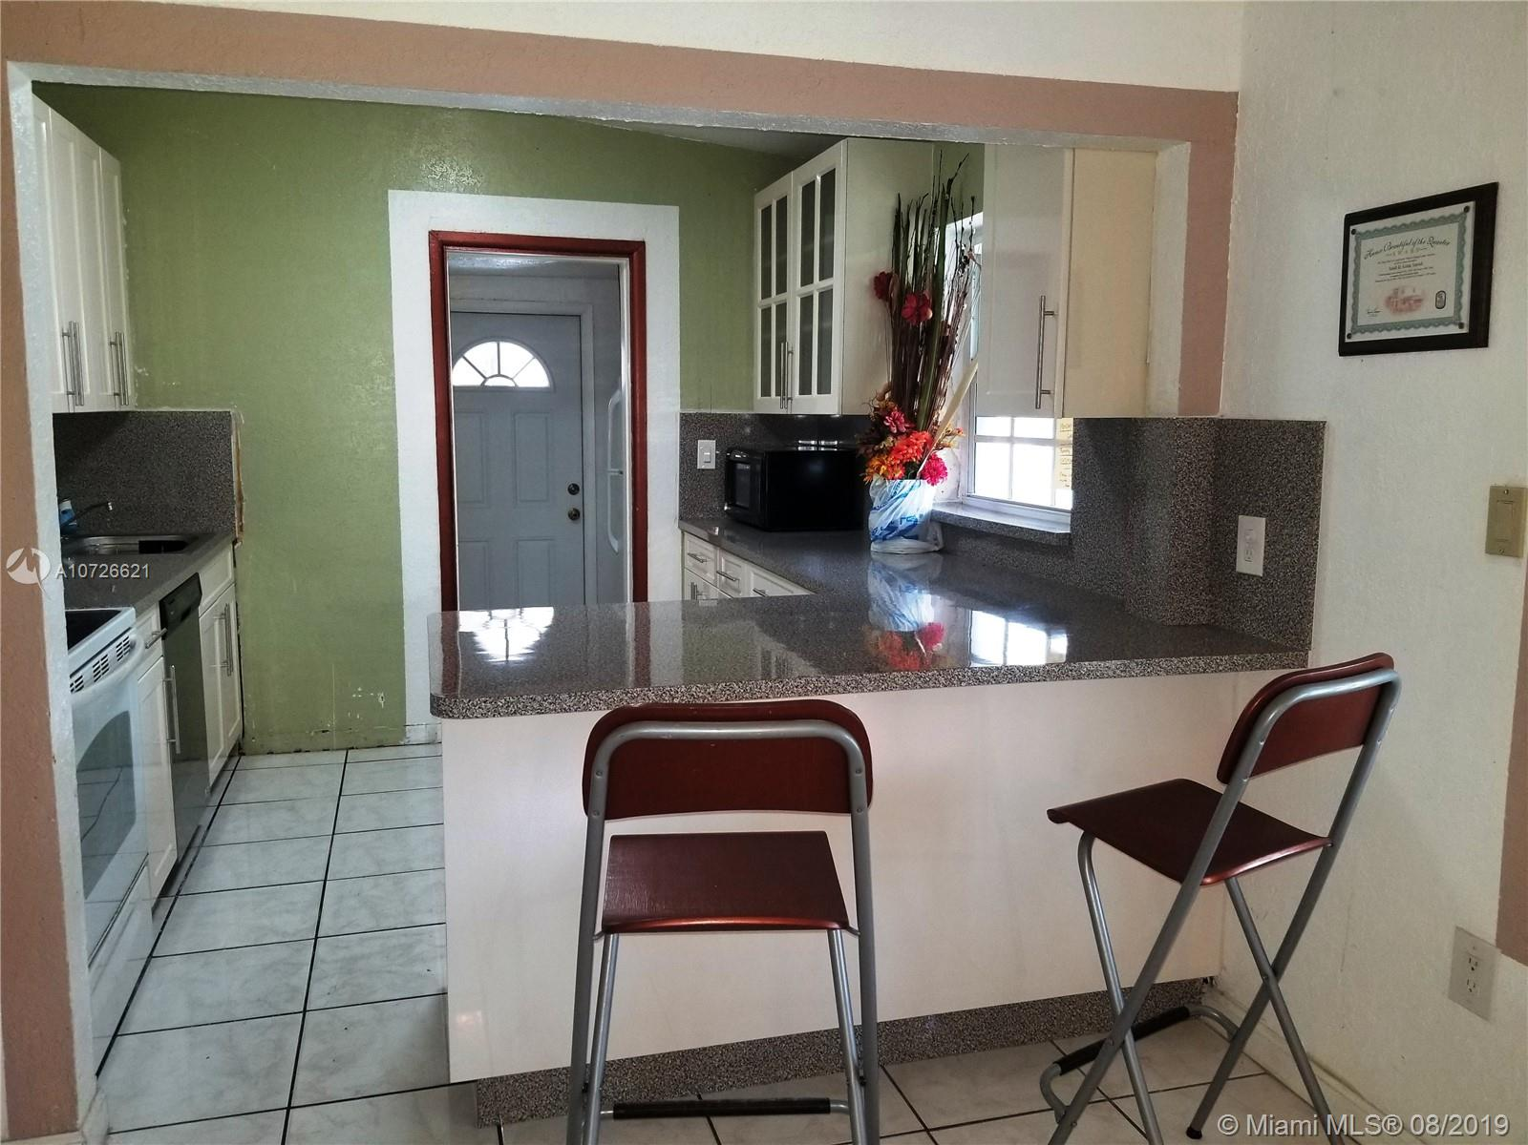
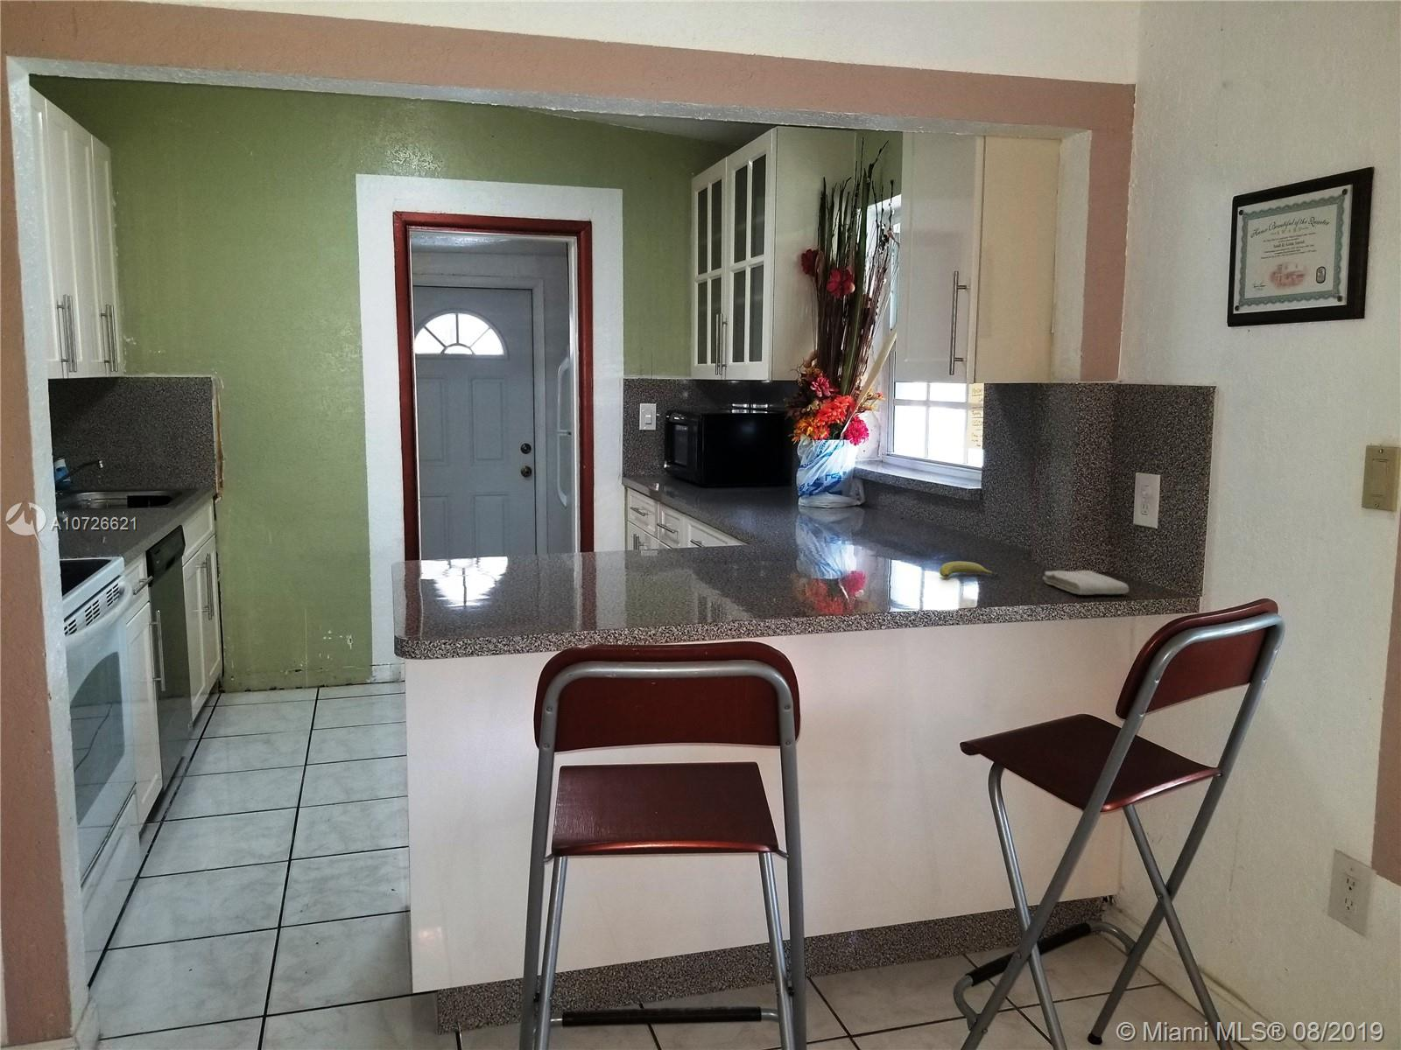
+ fruit [939,561,999,578]
+ washcloth [1042,569,1131,596]
